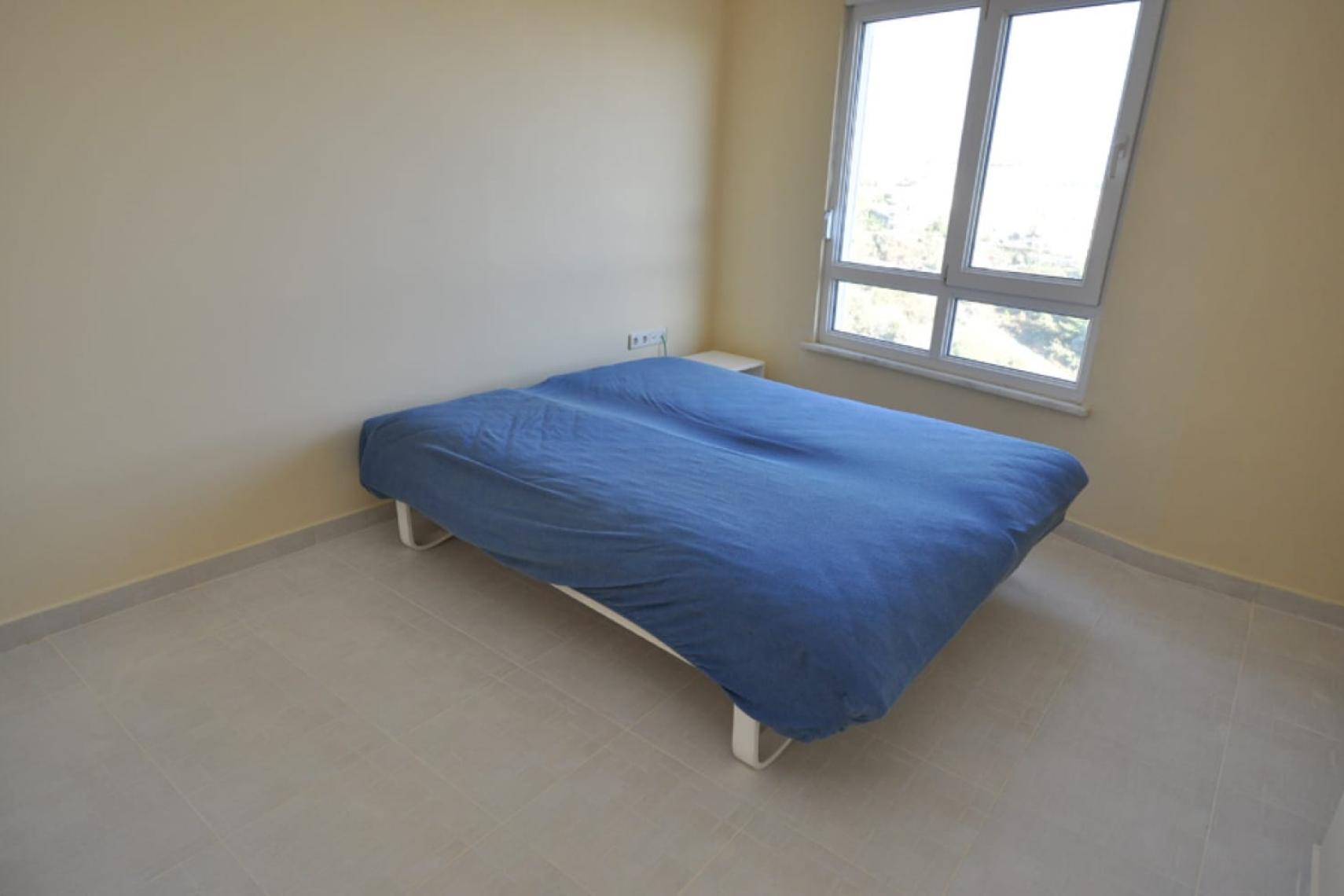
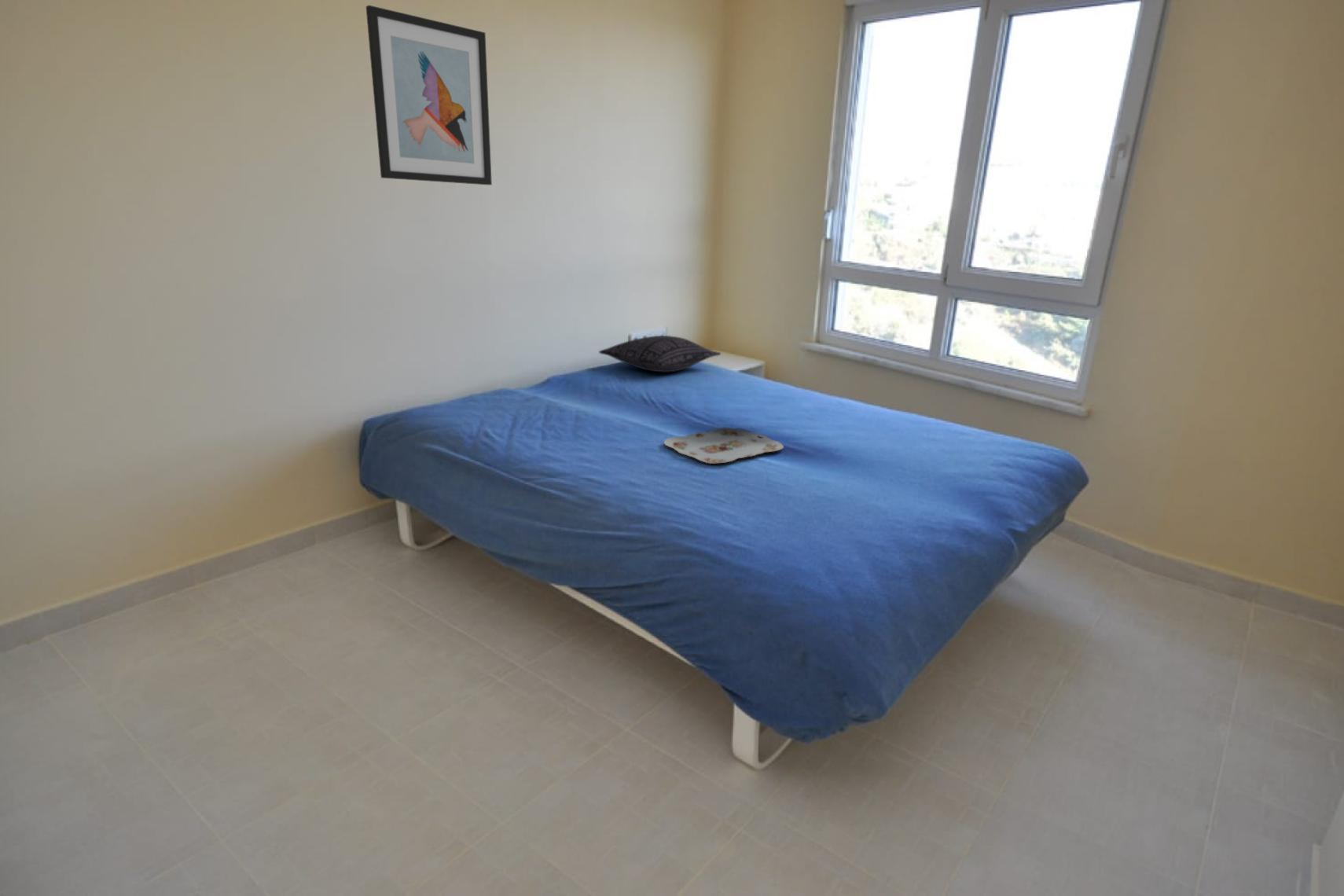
+ wall art [365,5,493,185]
+ serving tray [663,427,784,465]
+ pillow [598,335,722,373]
